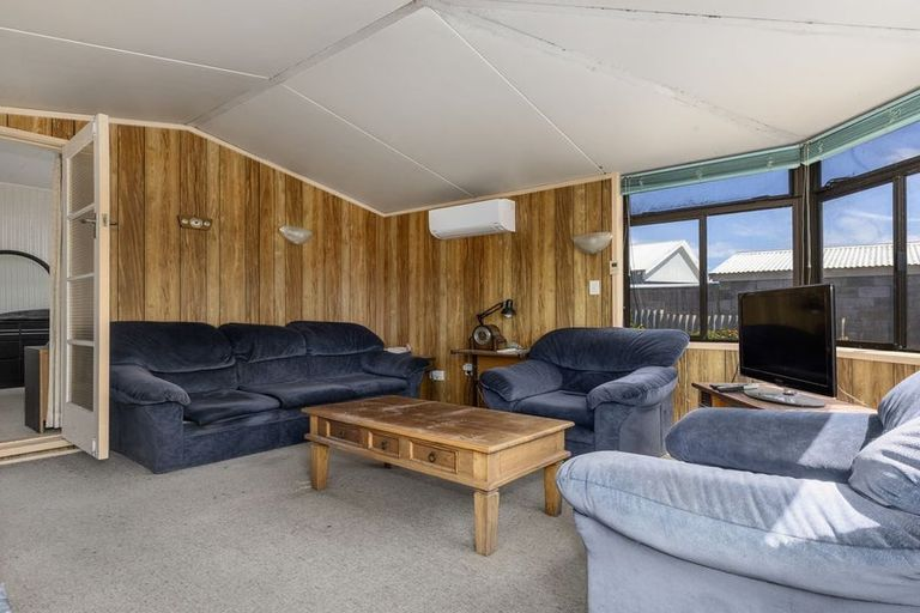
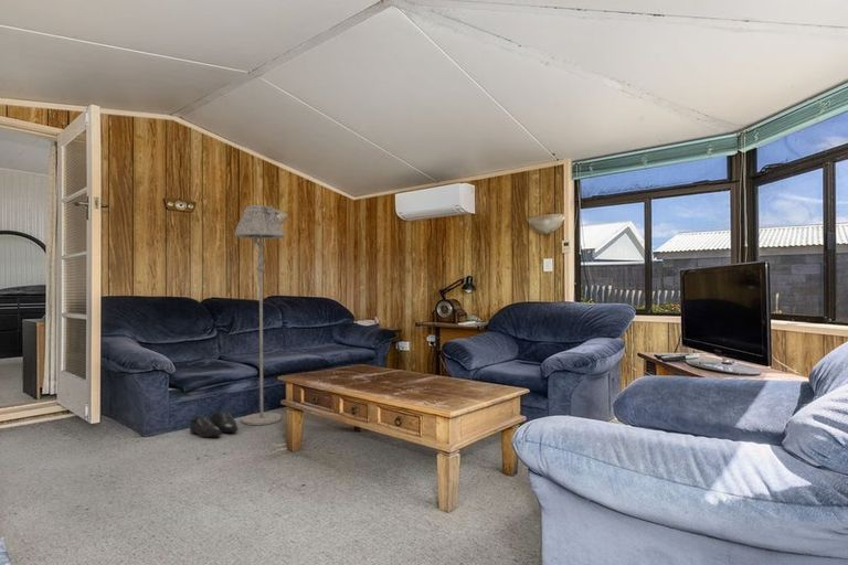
+ shoe [189,412,239,438]
+ floor lamp [234,204,286,426]
